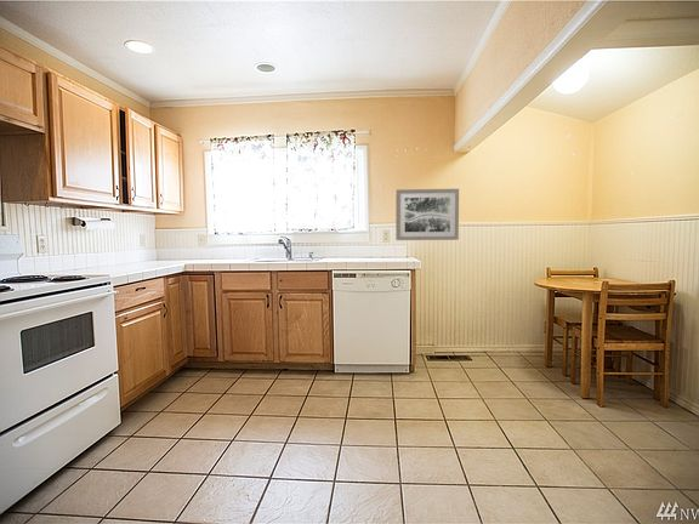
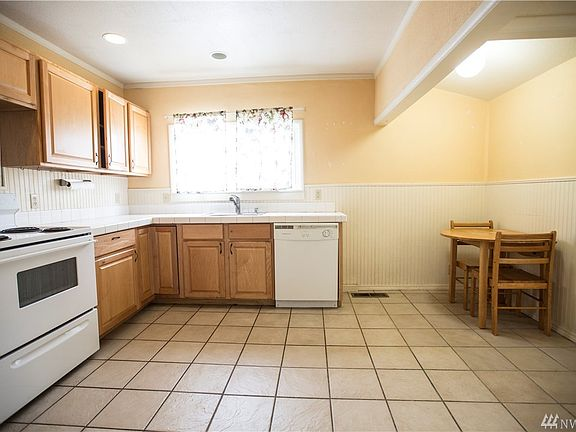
- wall art [394,188,460,241]
